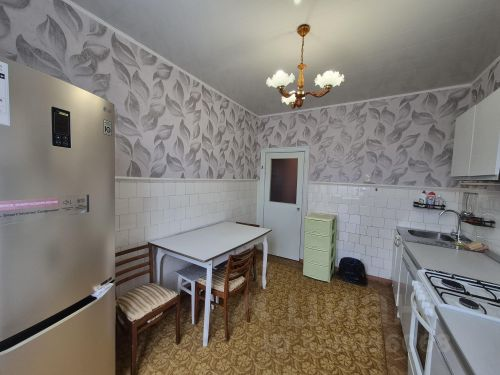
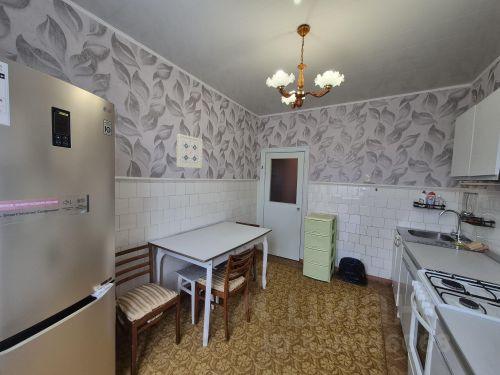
+ wall art [176,133,203,169]
